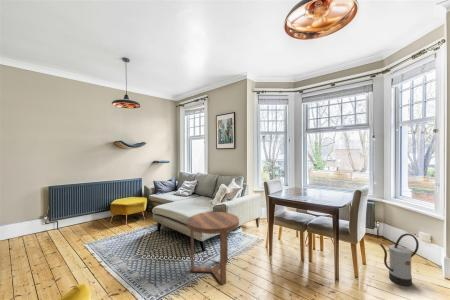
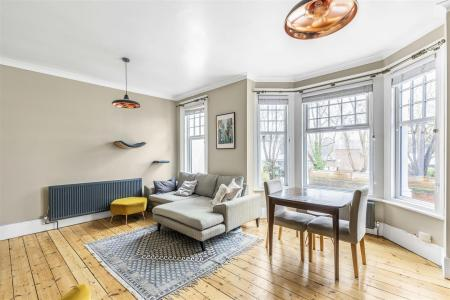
- watering can [379,233,420,287]
- side table [186,211,240,285]
